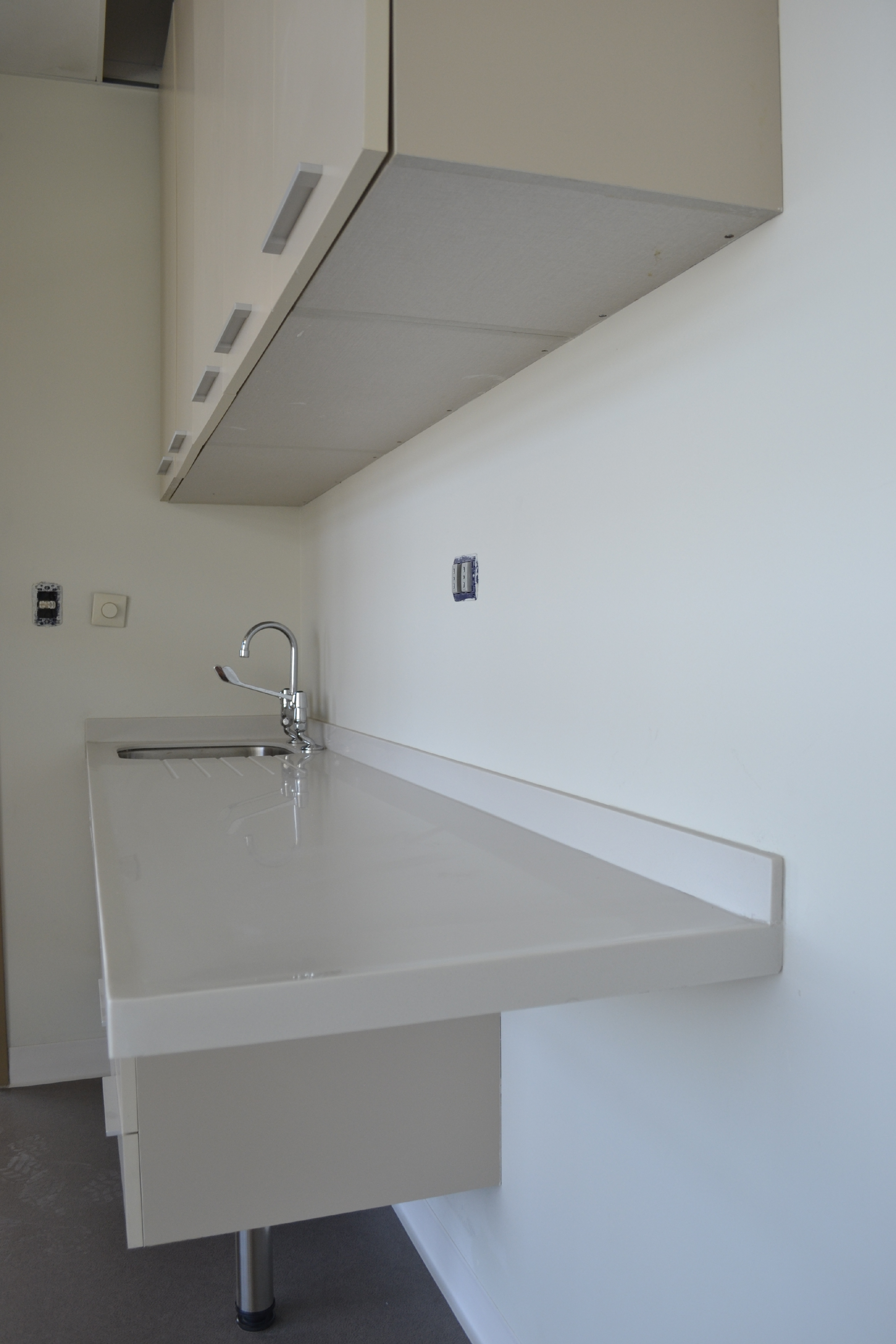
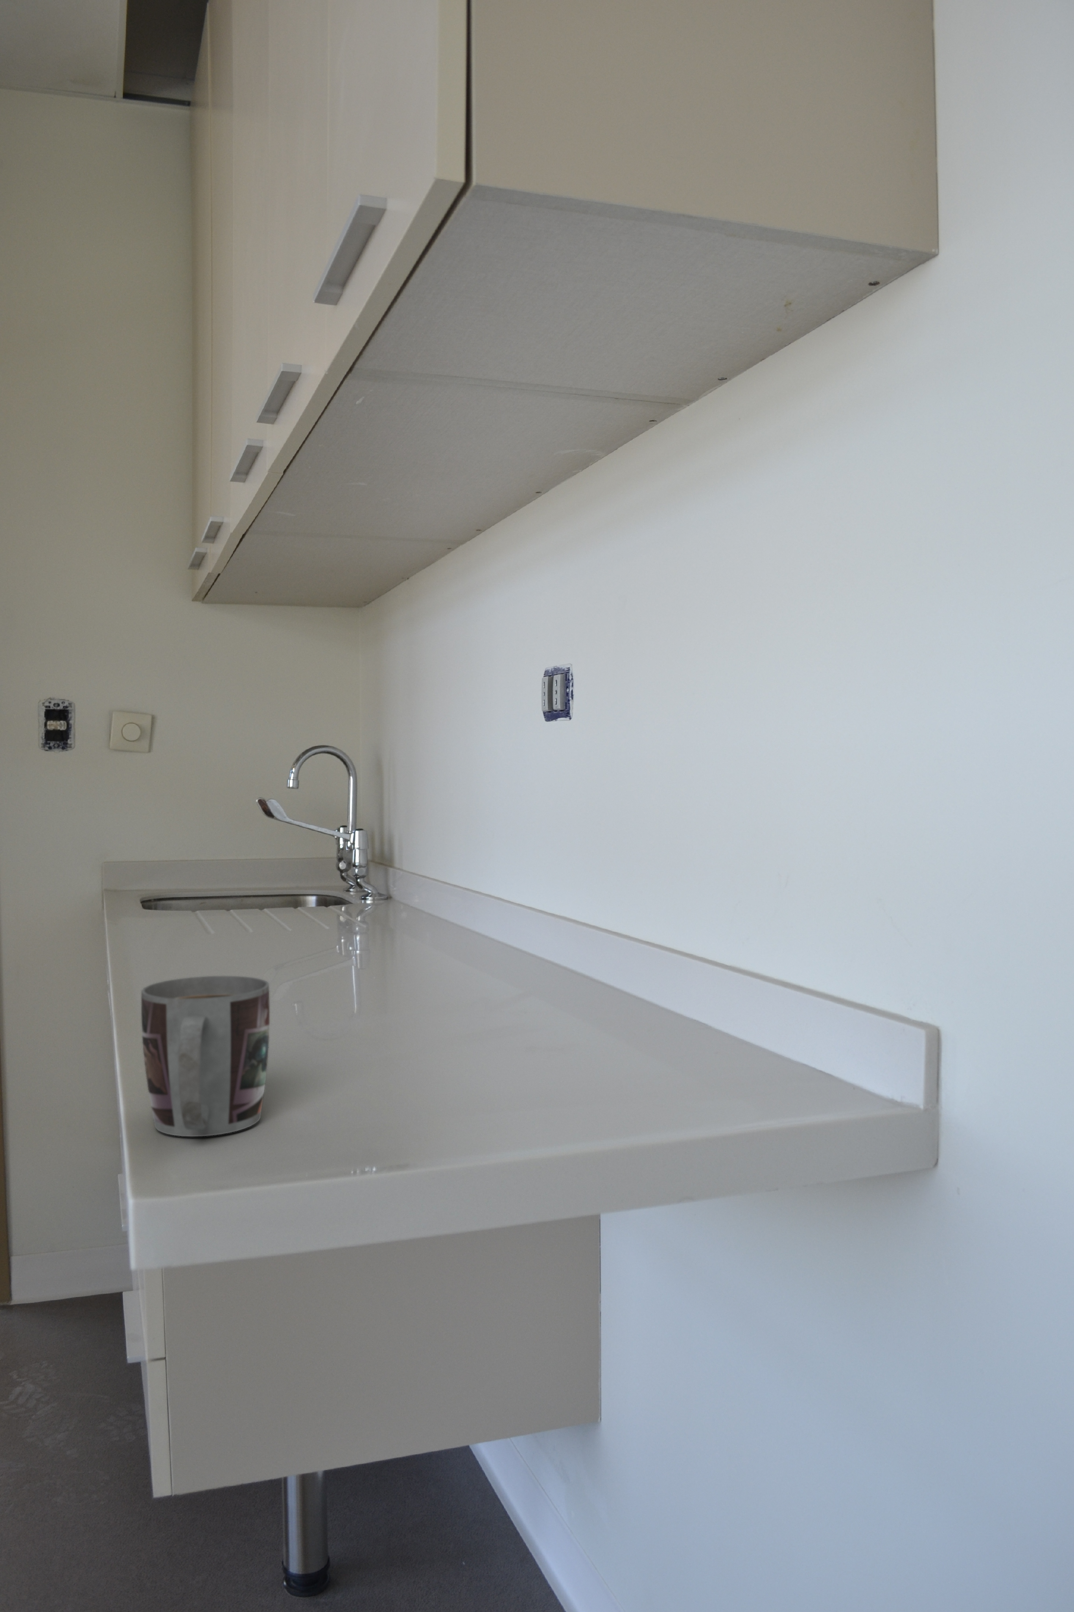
+ mug [140,975,270,1137]
